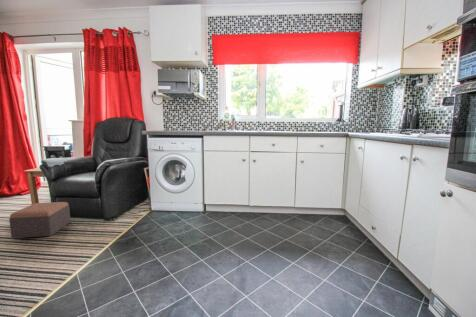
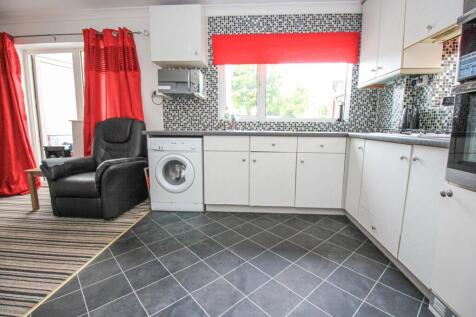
- footstool [8,201,72,239]
